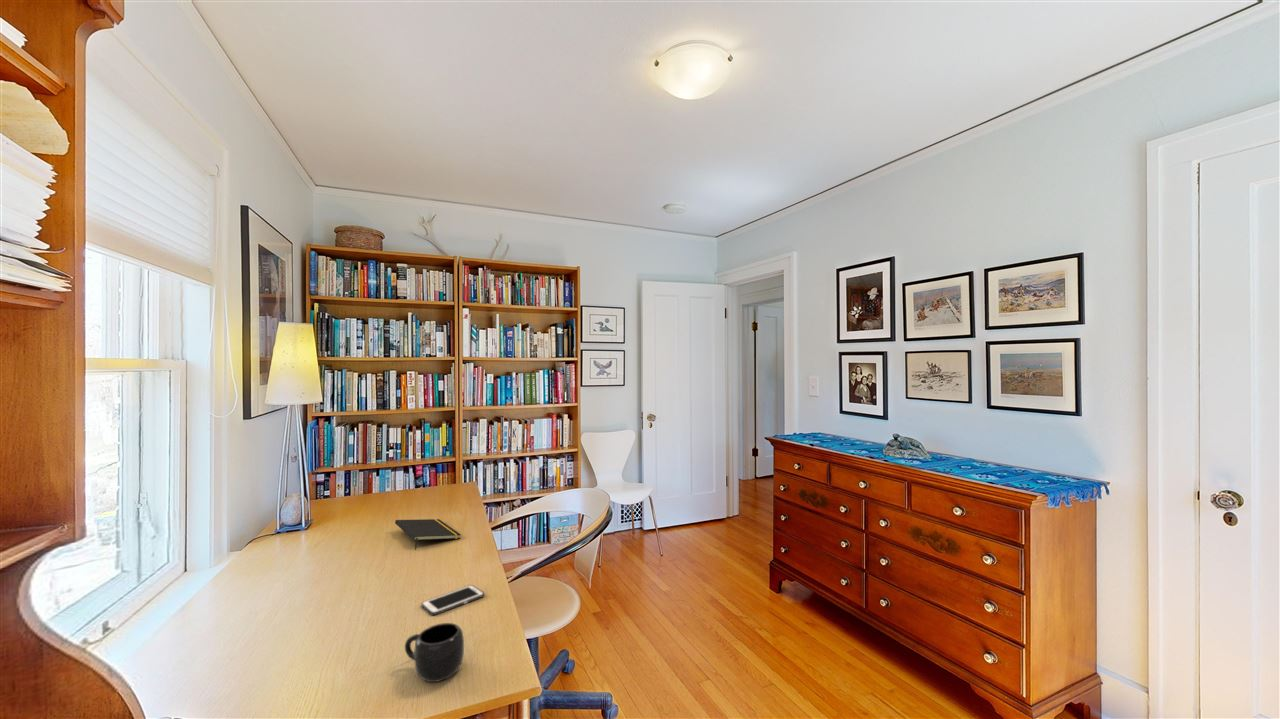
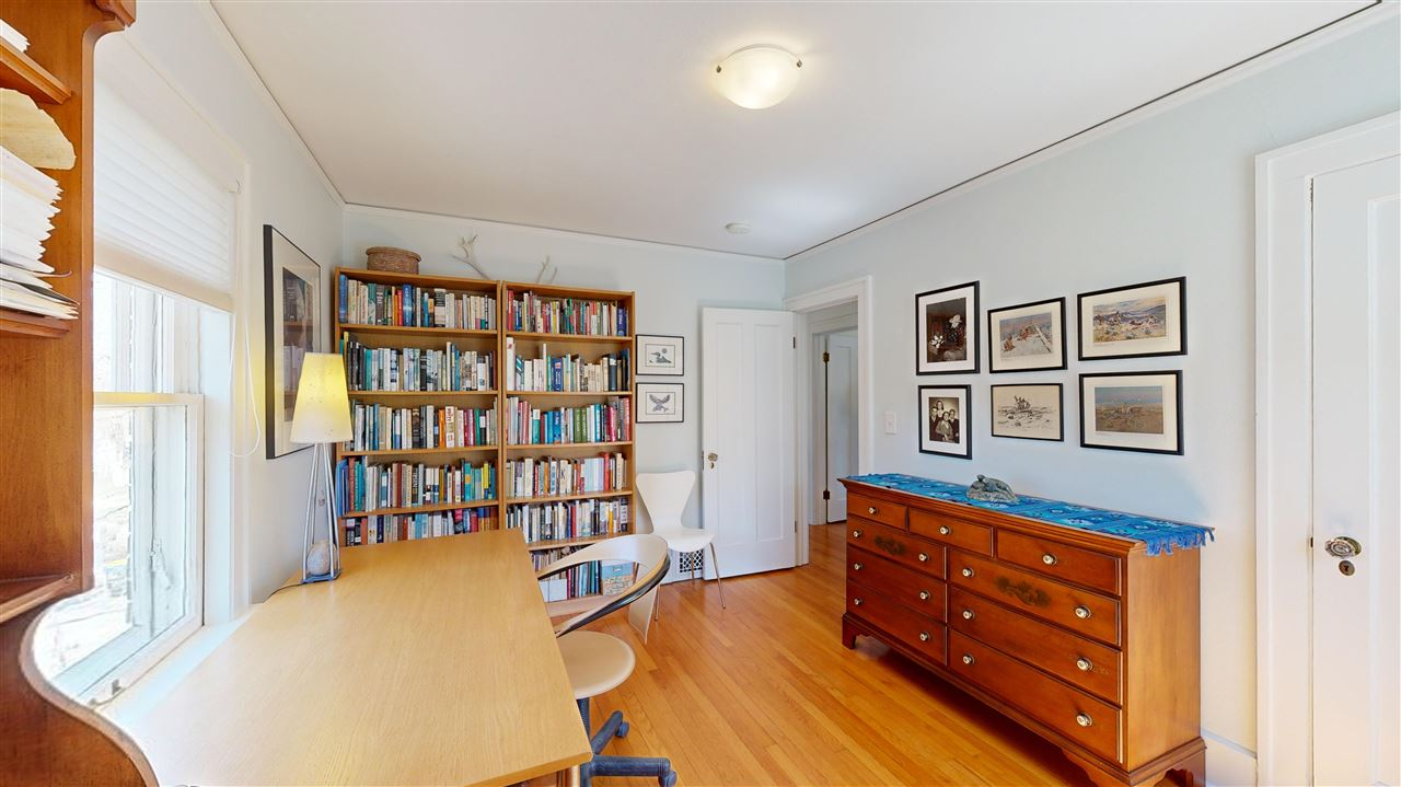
- notepad [394,518,462,551]
- mug [404,622,465,683]
- cell phone [420,584,485,616]
